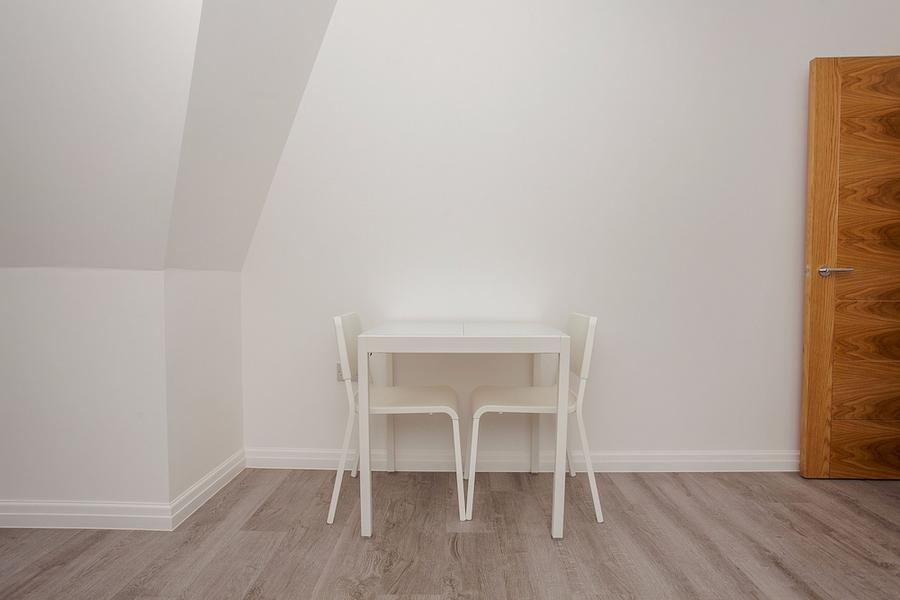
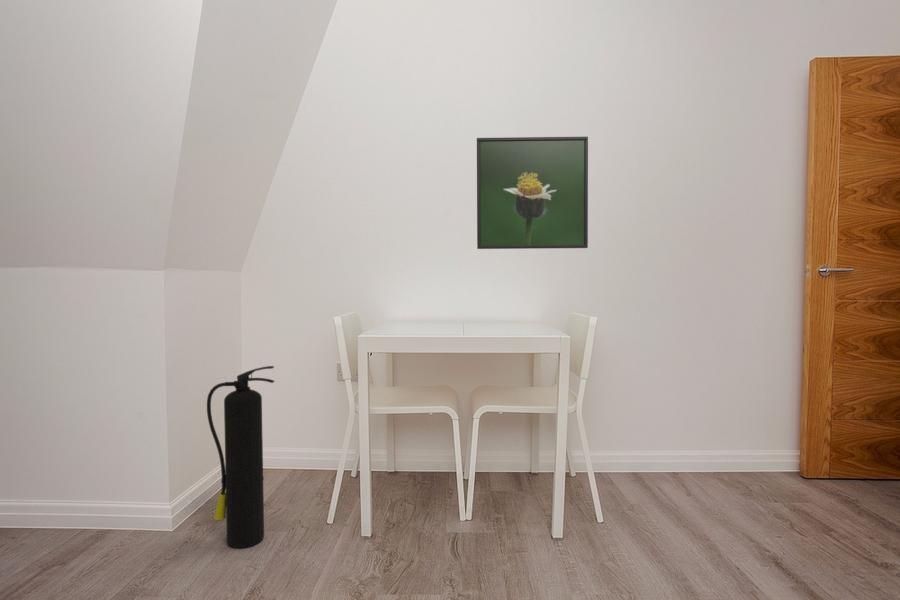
+ fire extinguisher [206,365,275,549]
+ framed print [476,136,589,250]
